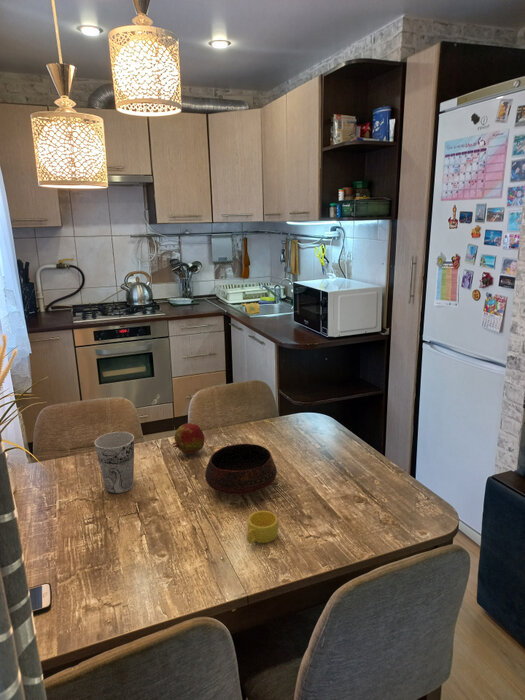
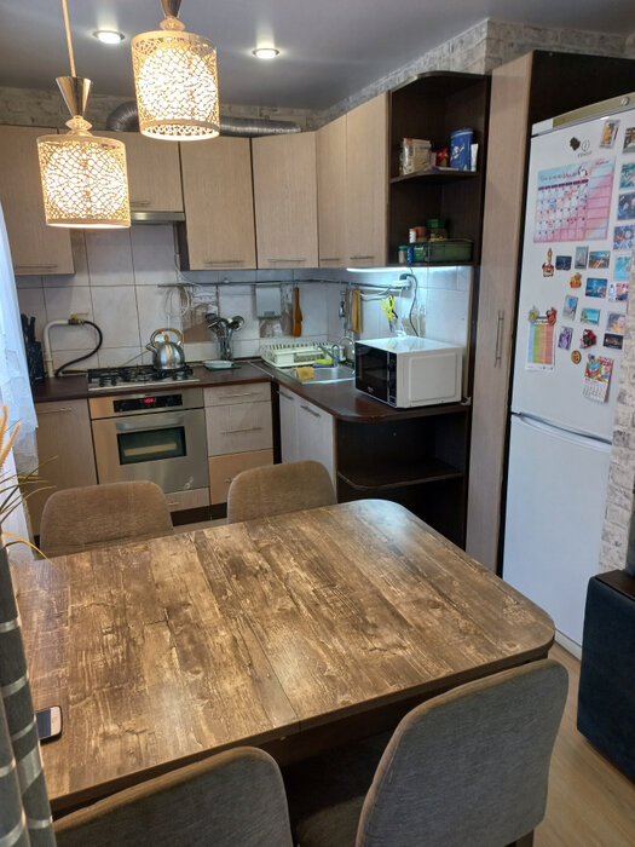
- cup [94,431,135,495]
- cup [246,510,280,545]
- bowl [204,443,278,496]
- fruit [172,422,206,455]
